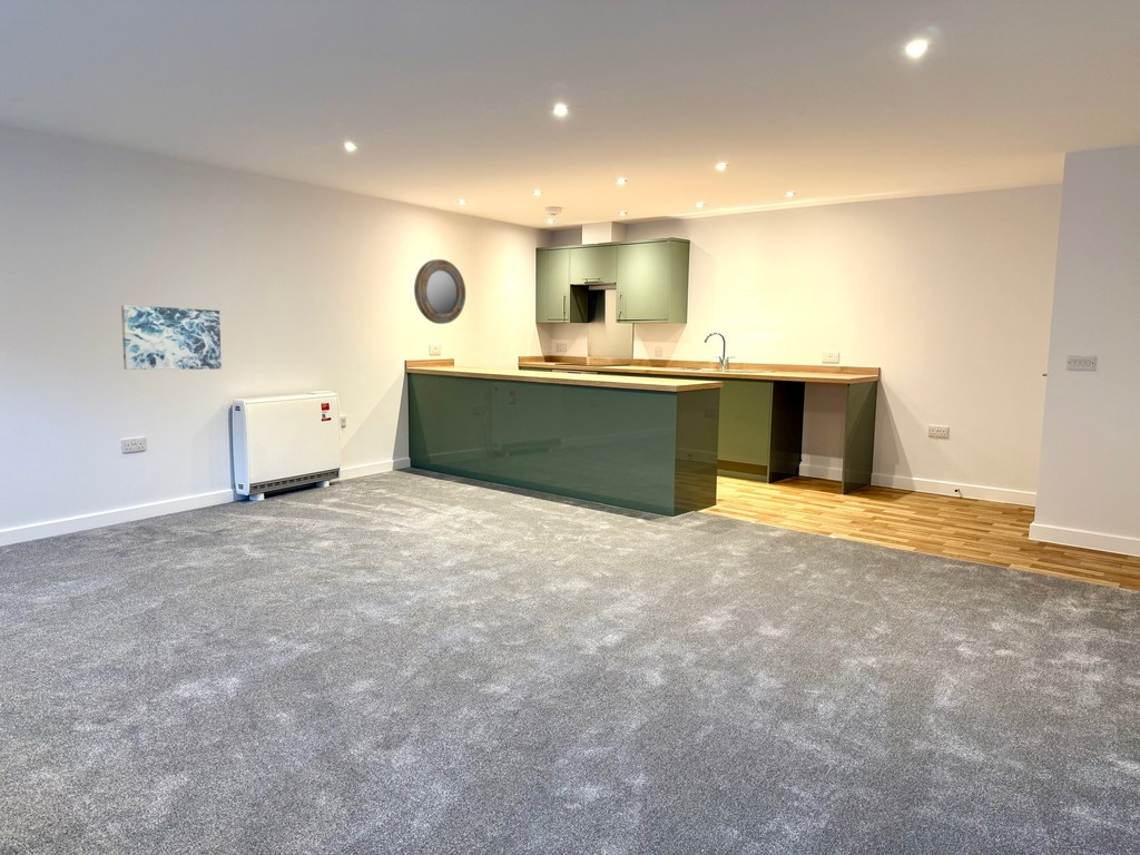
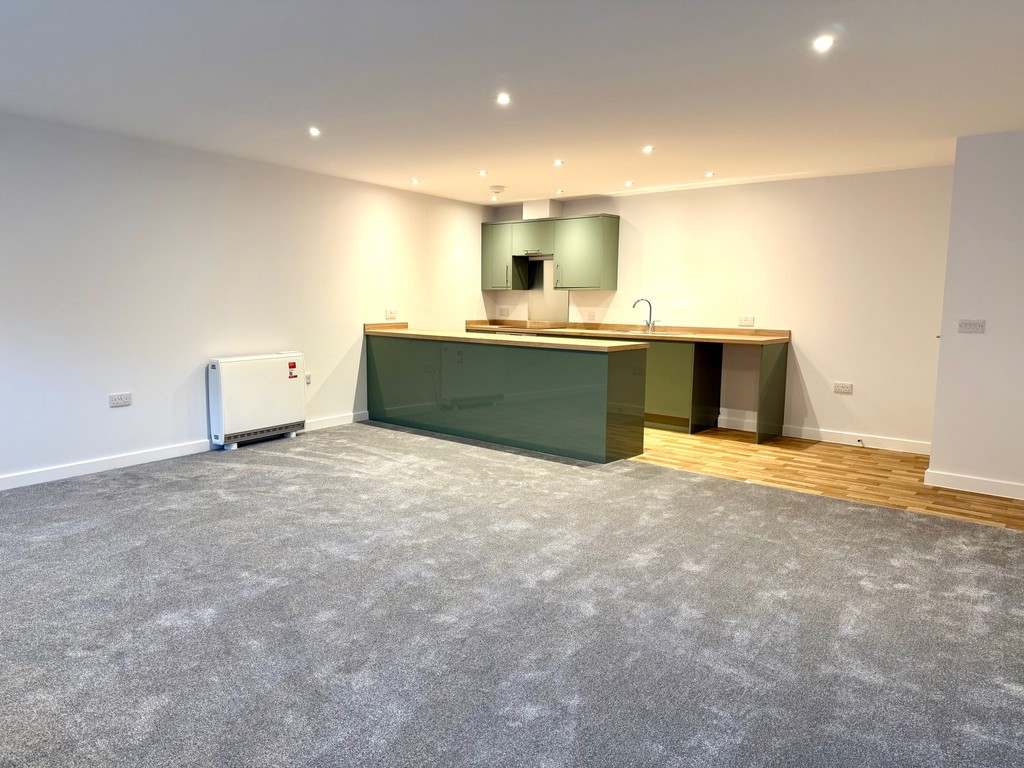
- wall art [120,304,223,371]
- home mirror [413,258,466,325]
